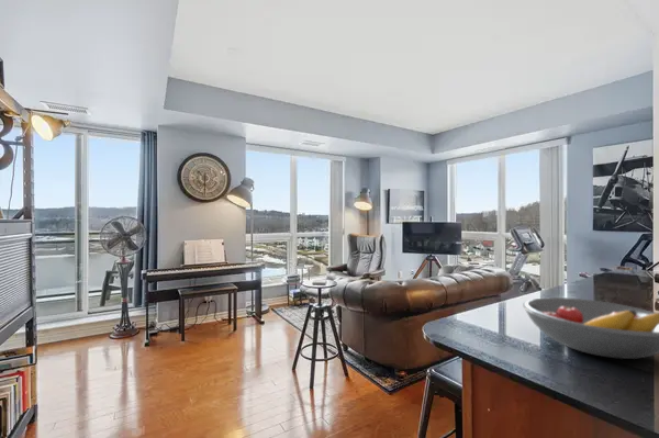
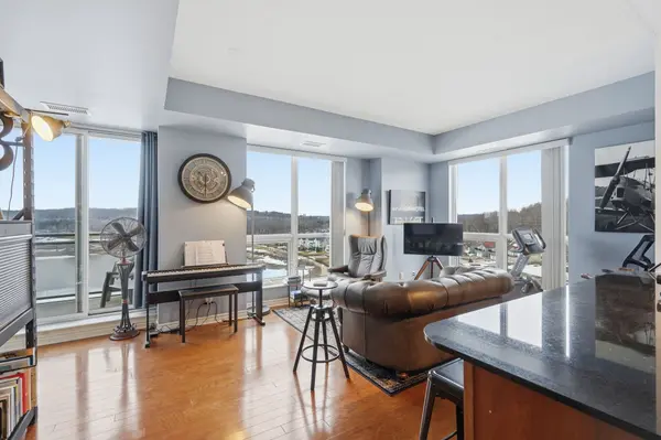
- fruit bowl [522,296,659,360]
